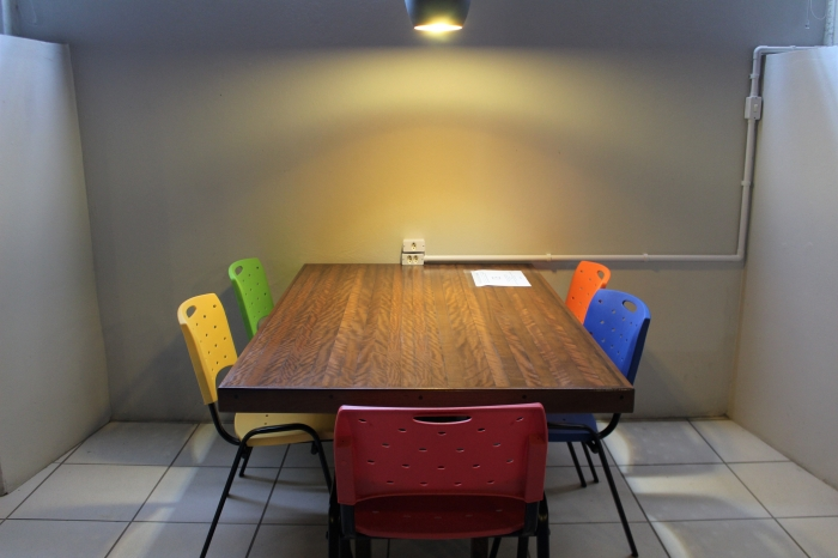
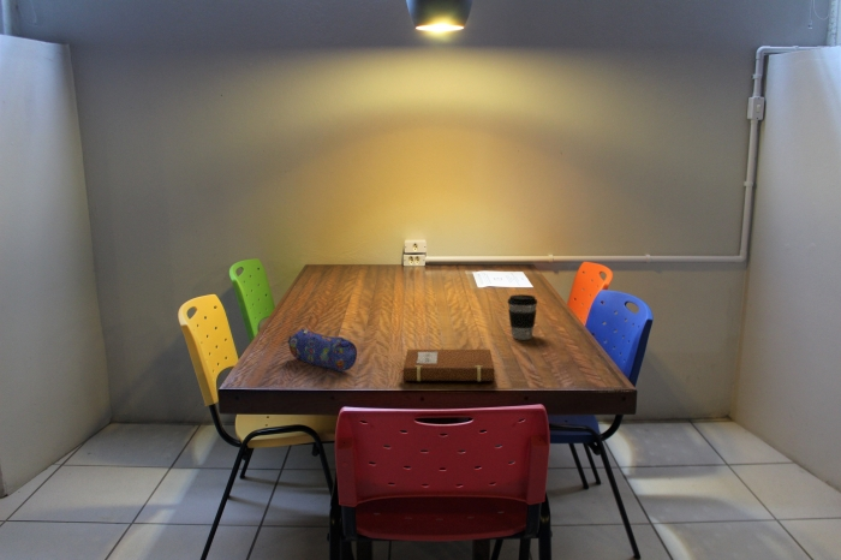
+ notebook [398,348,495,382]
+ pencil case [286,327,358,373]
+ coffee cup [506,293,538,341]
